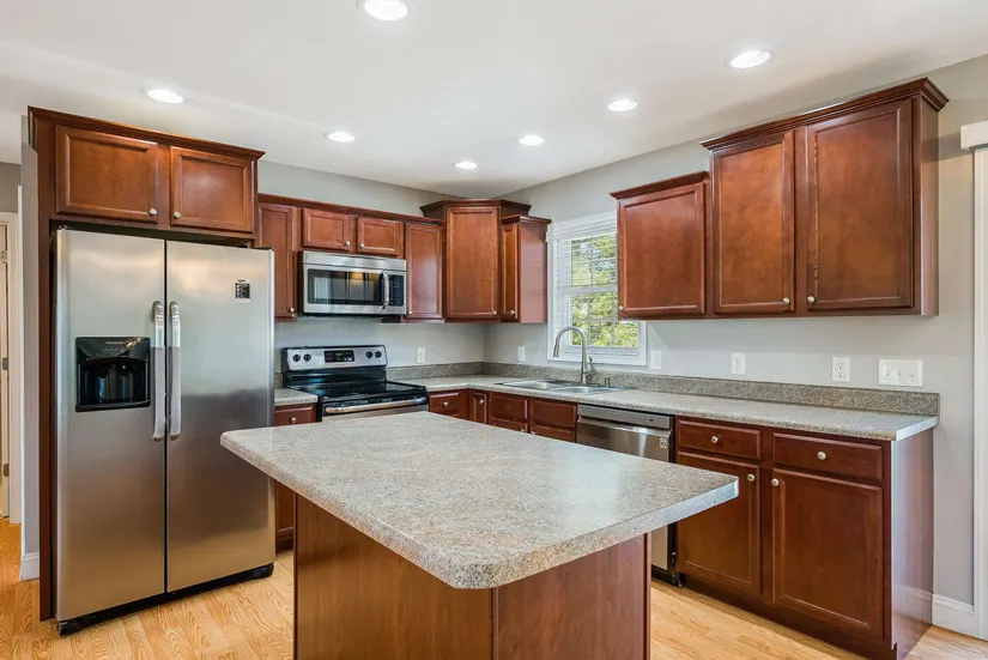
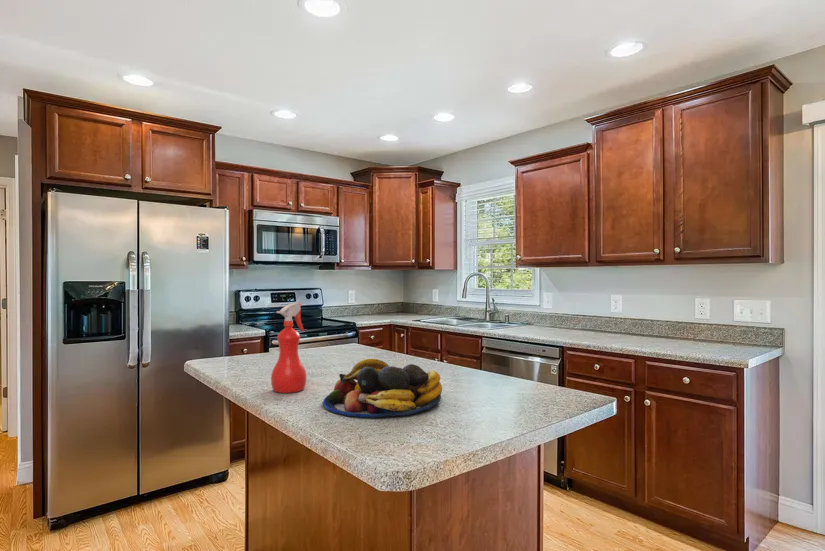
+ fruit bowl [322,358,443,419]
+ spray bottle [270,302,307,394]
